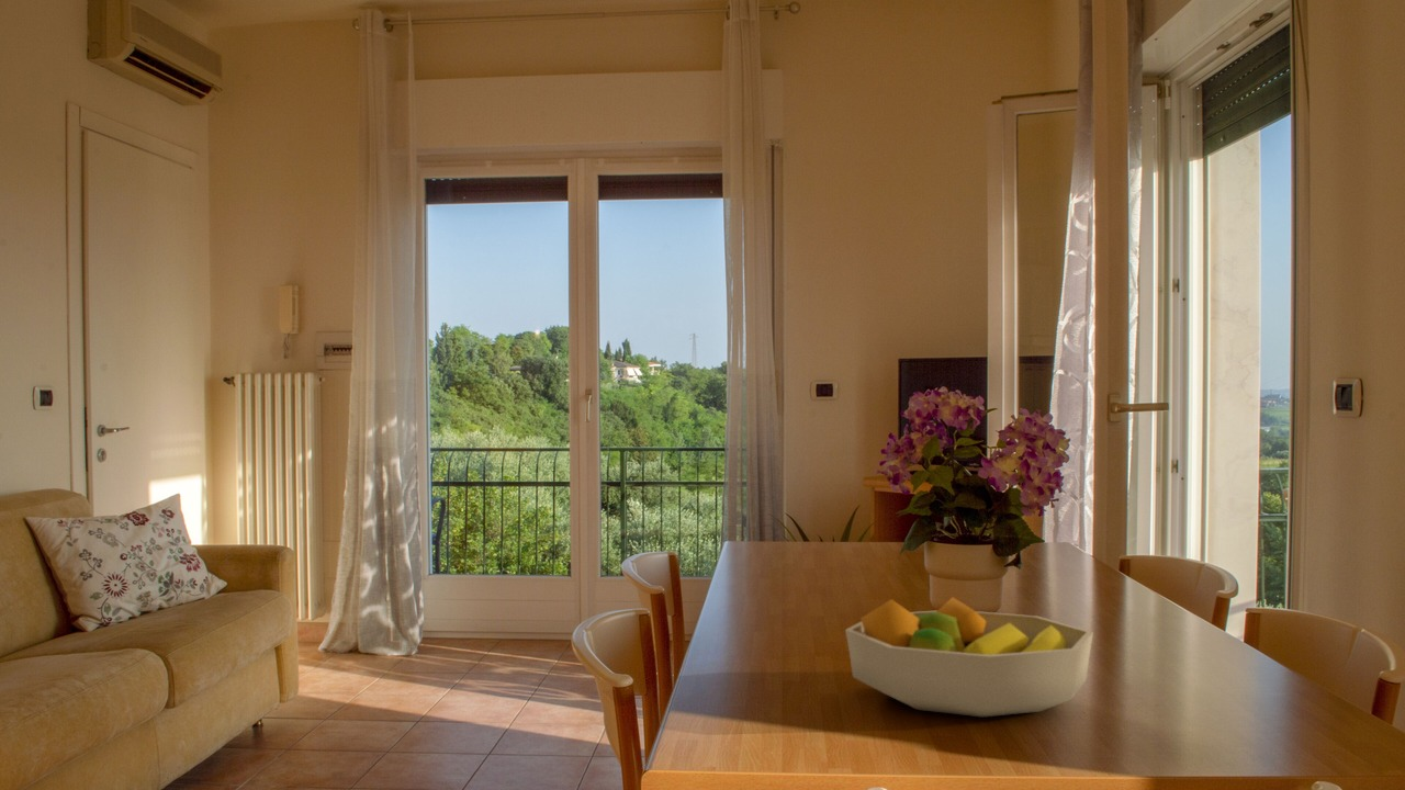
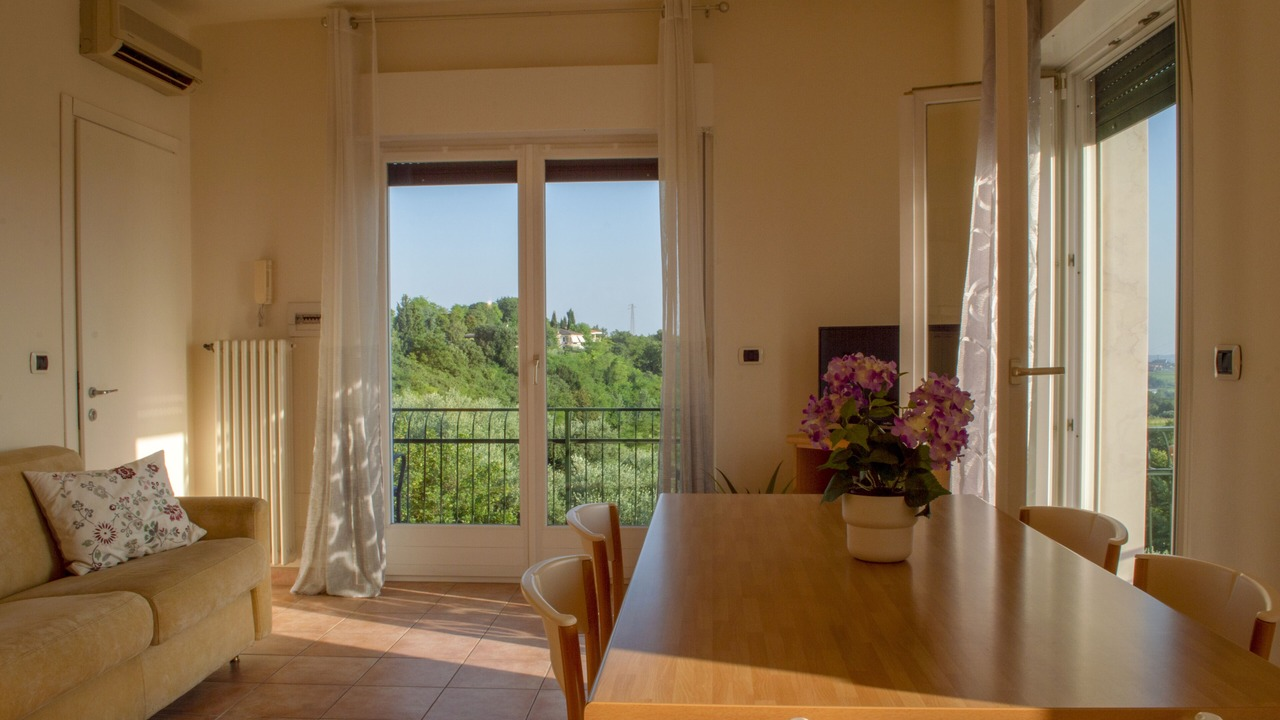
- fruit bowl [844,596,1094,718]
